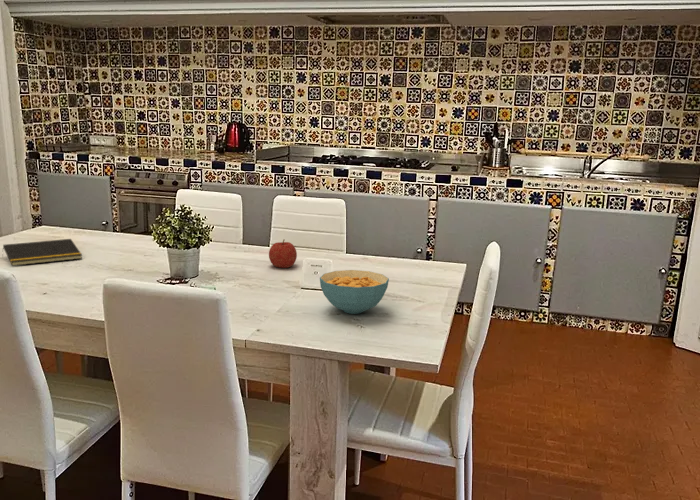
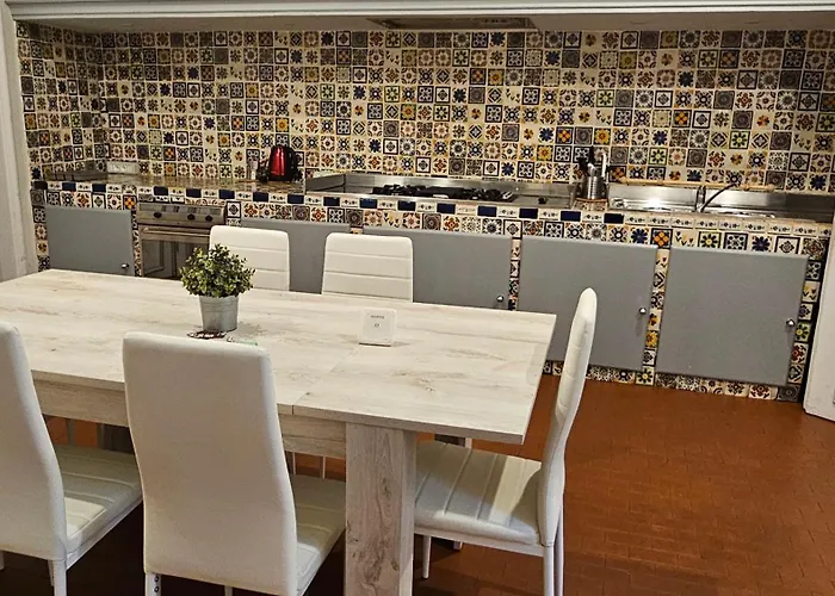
- fruit [268,238,298,269]
- cereal bowl [319,269,390,315]
- notepad [1,238,83,267]
